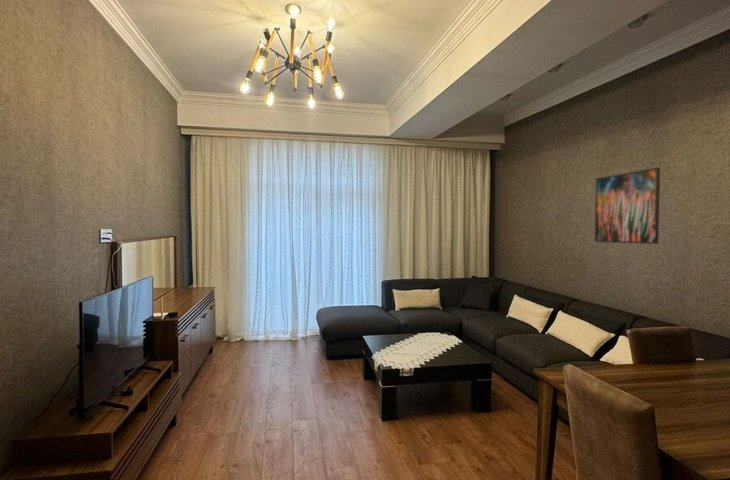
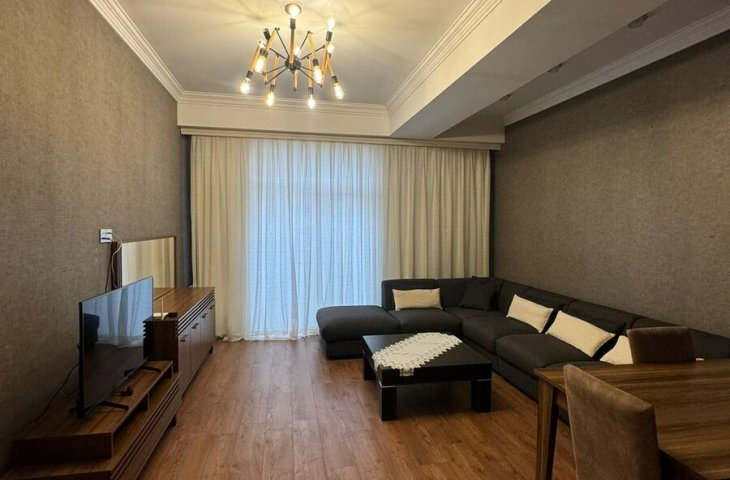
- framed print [594,166,661,245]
